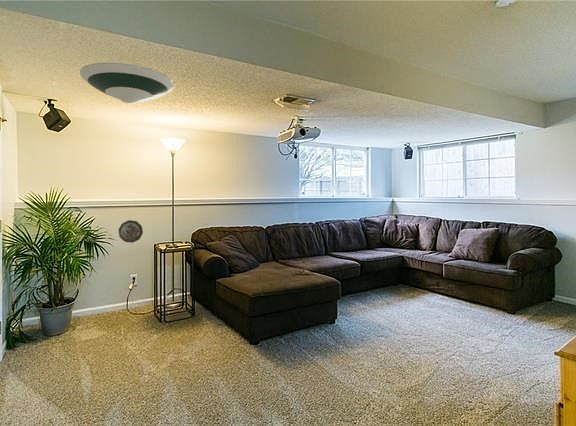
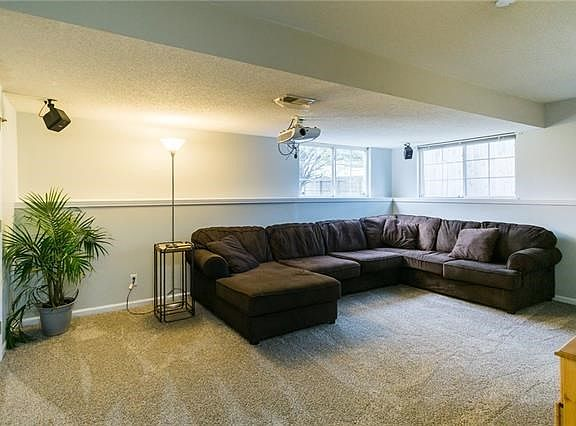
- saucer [79,62,175,105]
- decorative plate [118,219,144,244]
